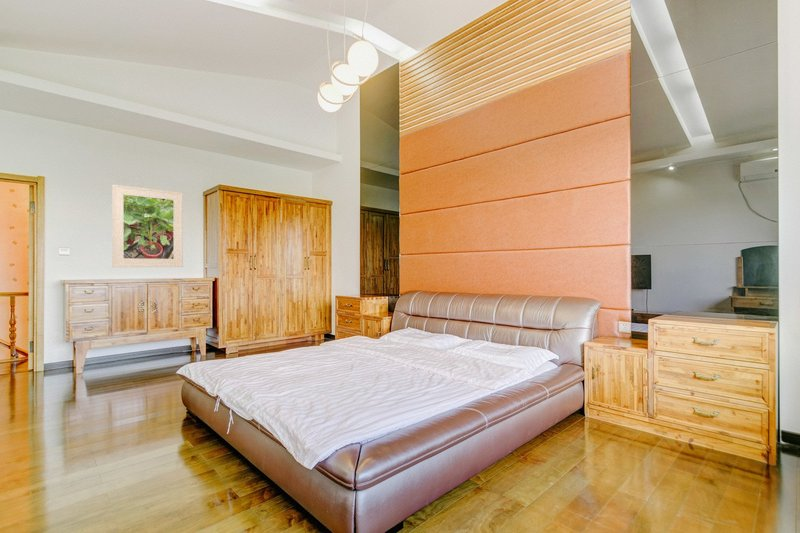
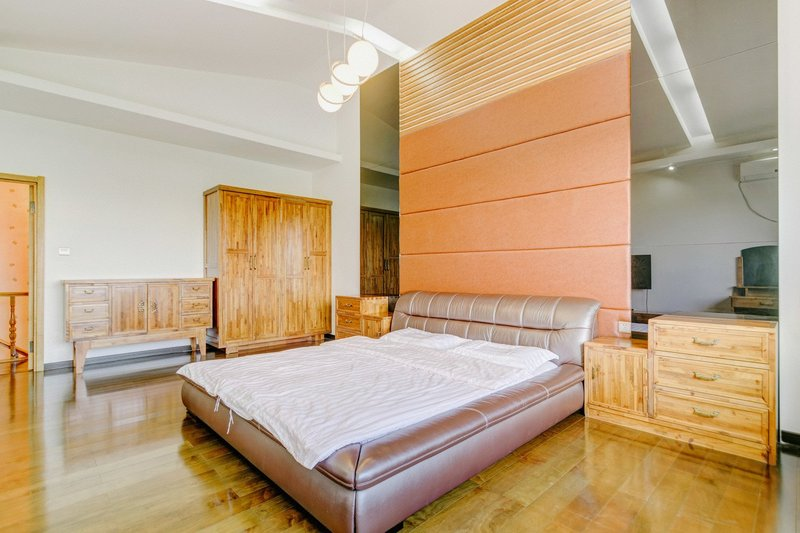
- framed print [111,184,184,268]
